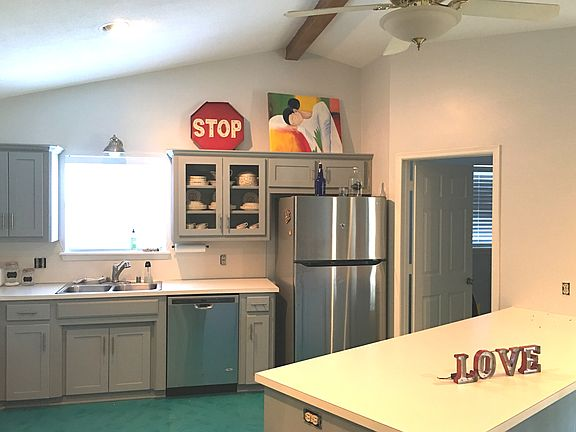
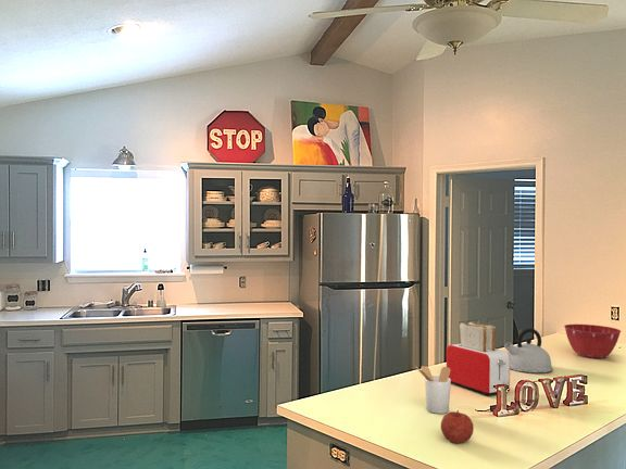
+ toaster [446,320,511,397]
+ fruit [440,409,475,444]
+ kettle [503,328,554,373]
+ mixing bowl [563,324,622,359]
+ utensil holder [414,365,452,415]
